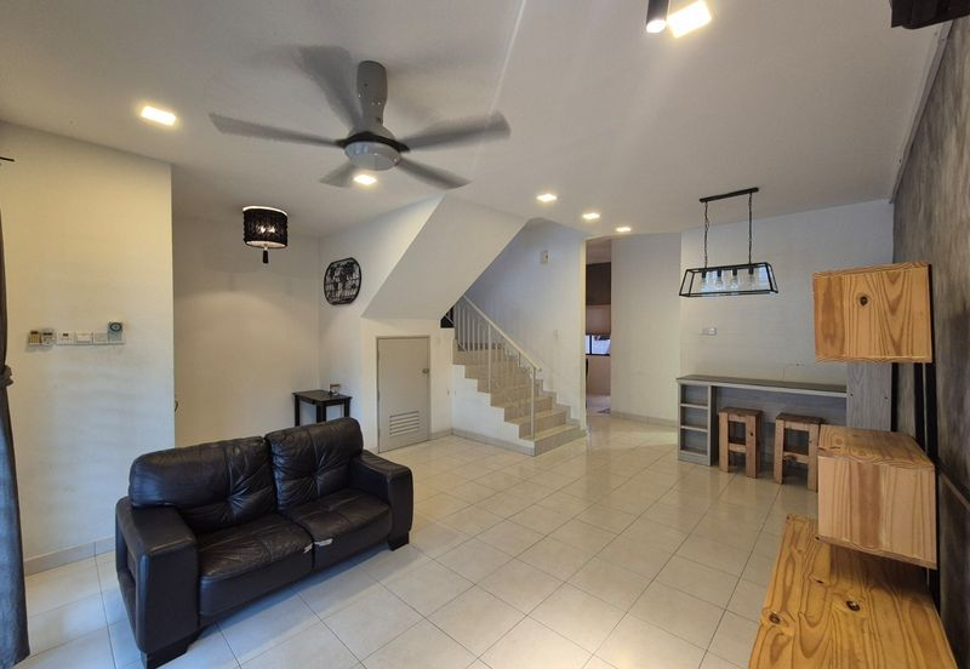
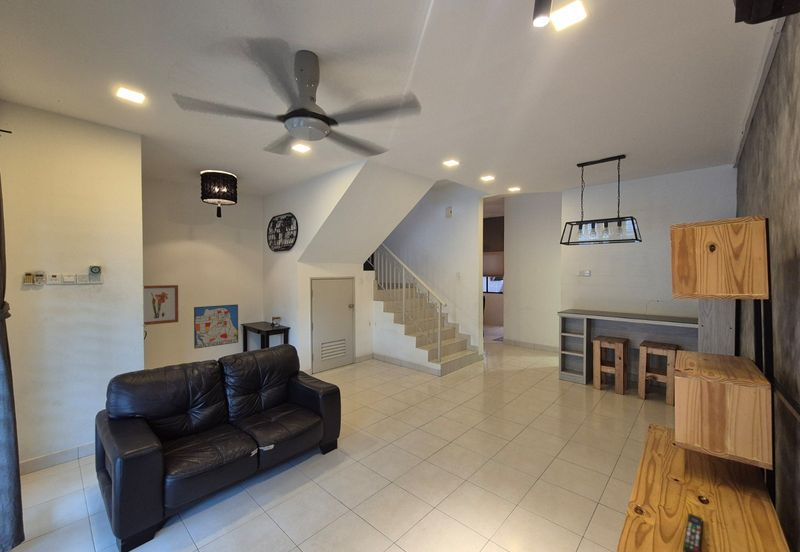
+ wall art [143,284,179,326]
+ remote control [682,512,703,552]
+ wall art [193,303,239,350]
